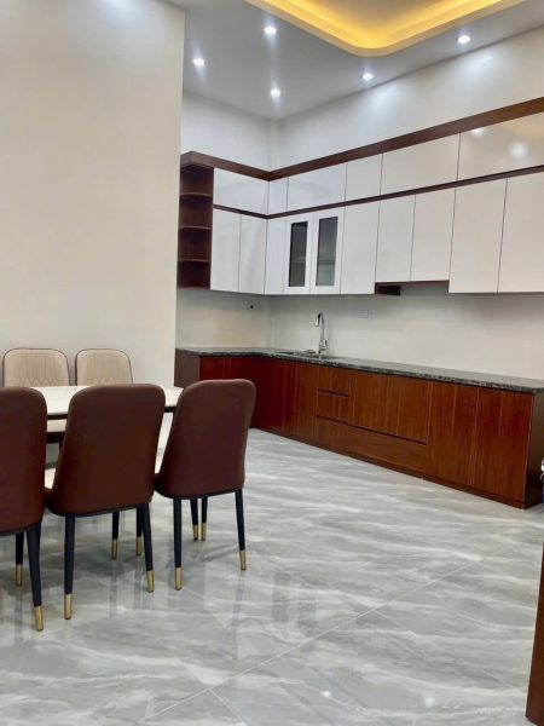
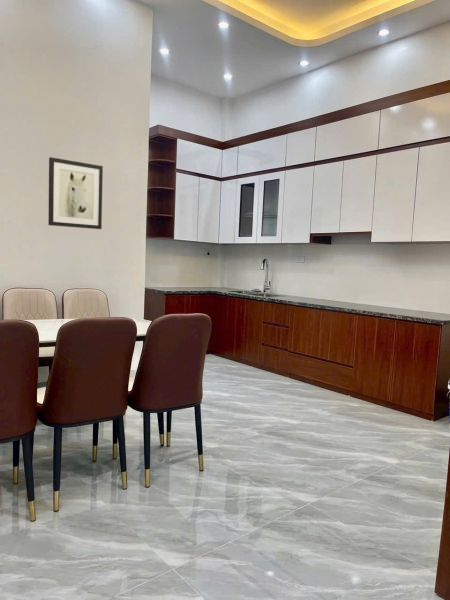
+ wall art [47,156,104,230]
